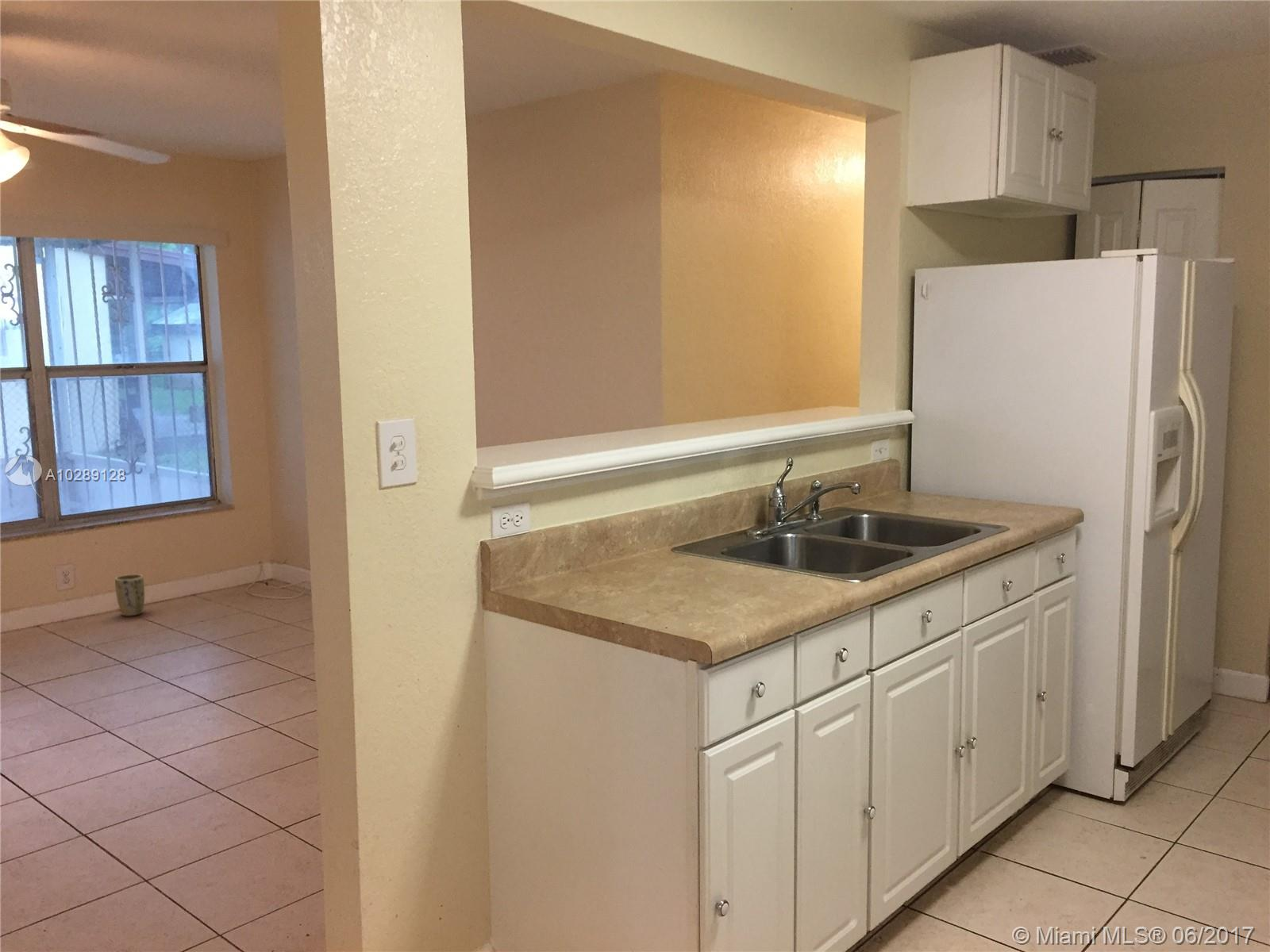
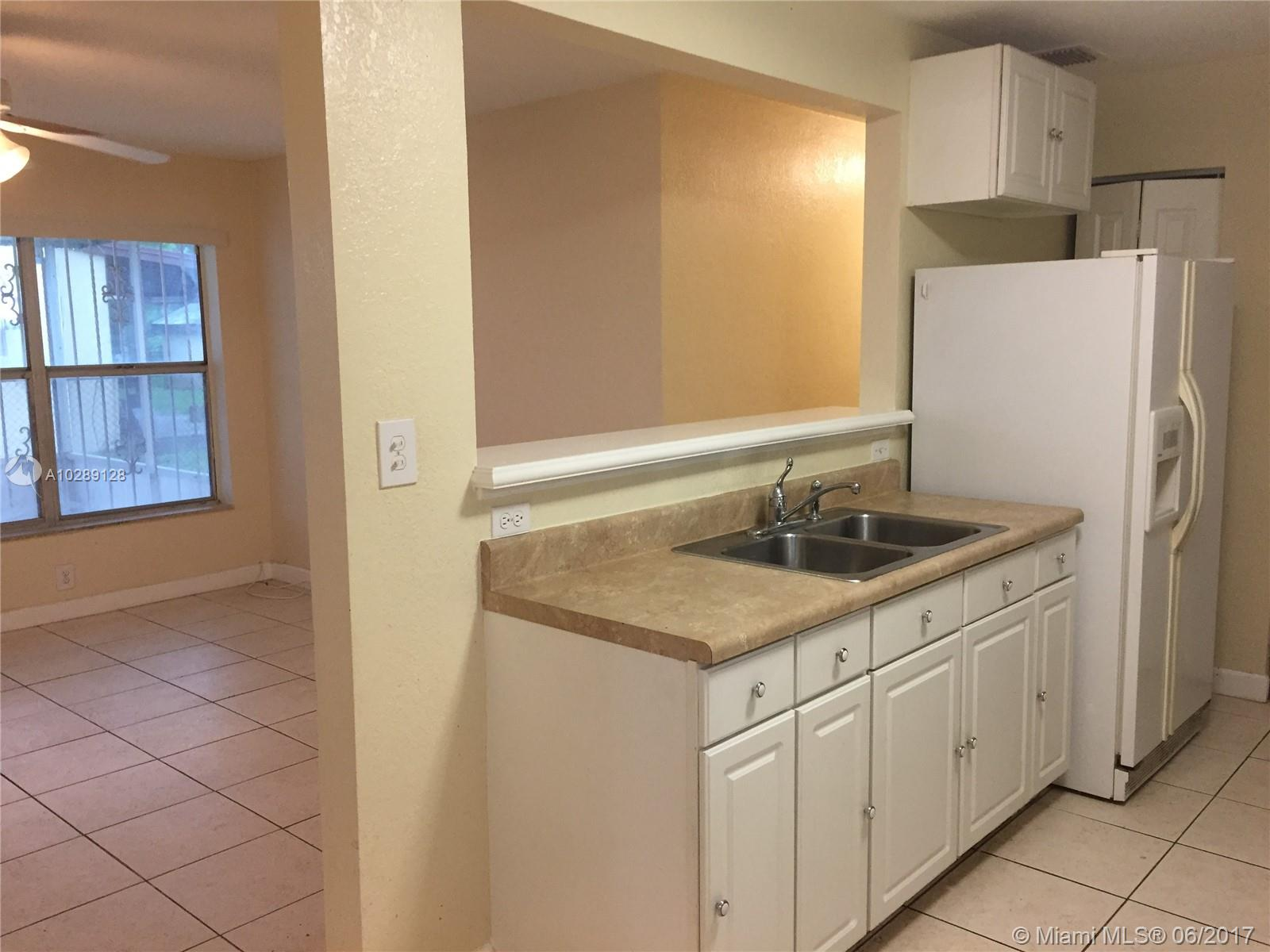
- plant pot [114,574,145,616]
